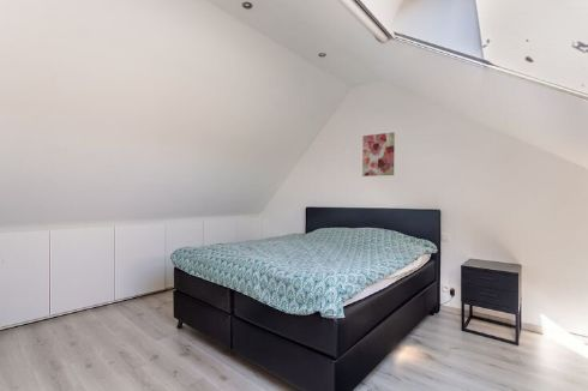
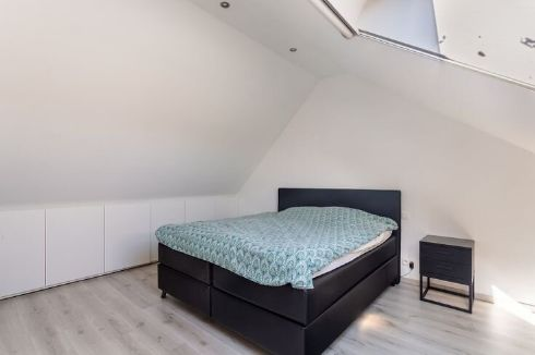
- wall art [361,131,396,178]
